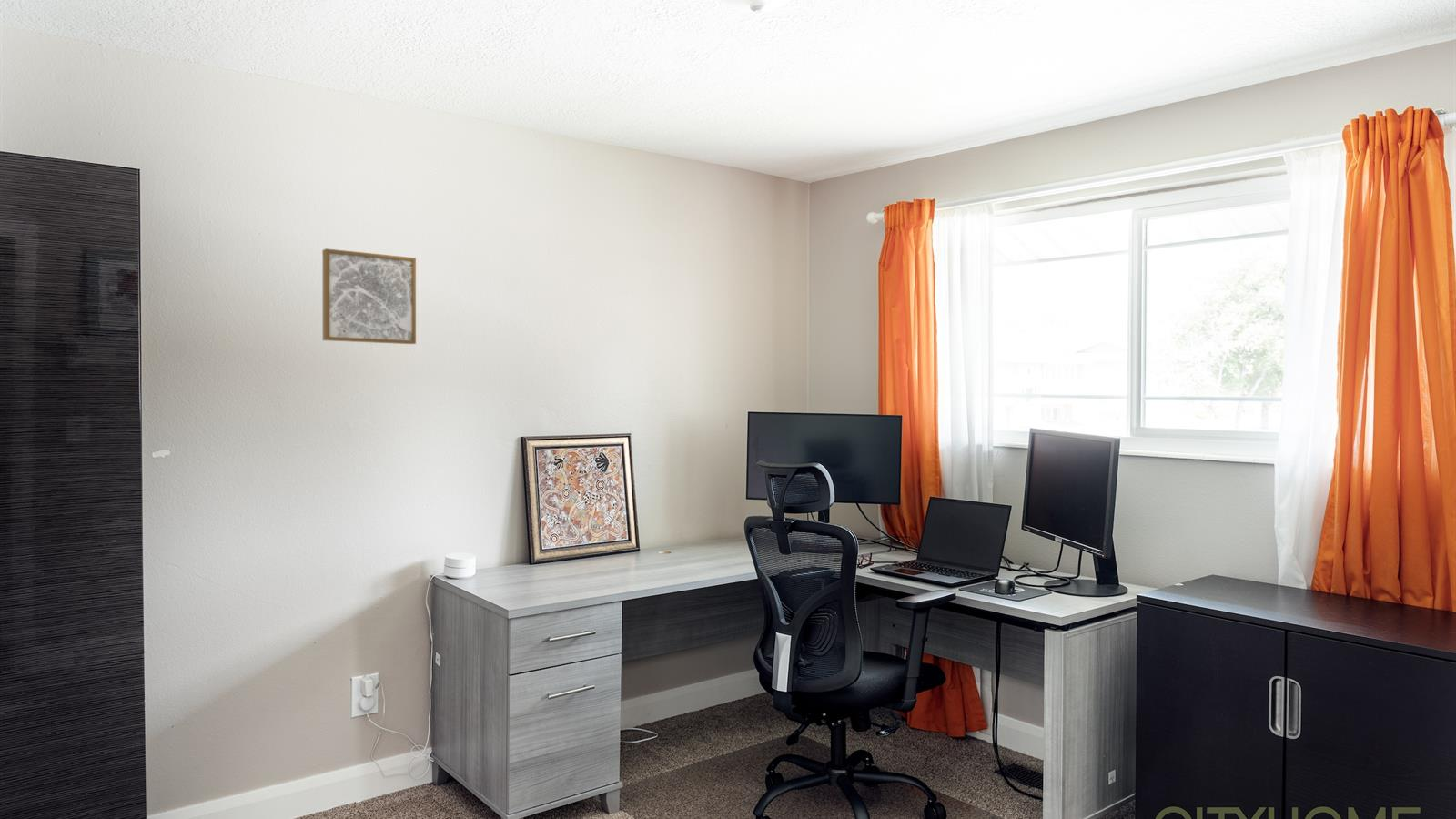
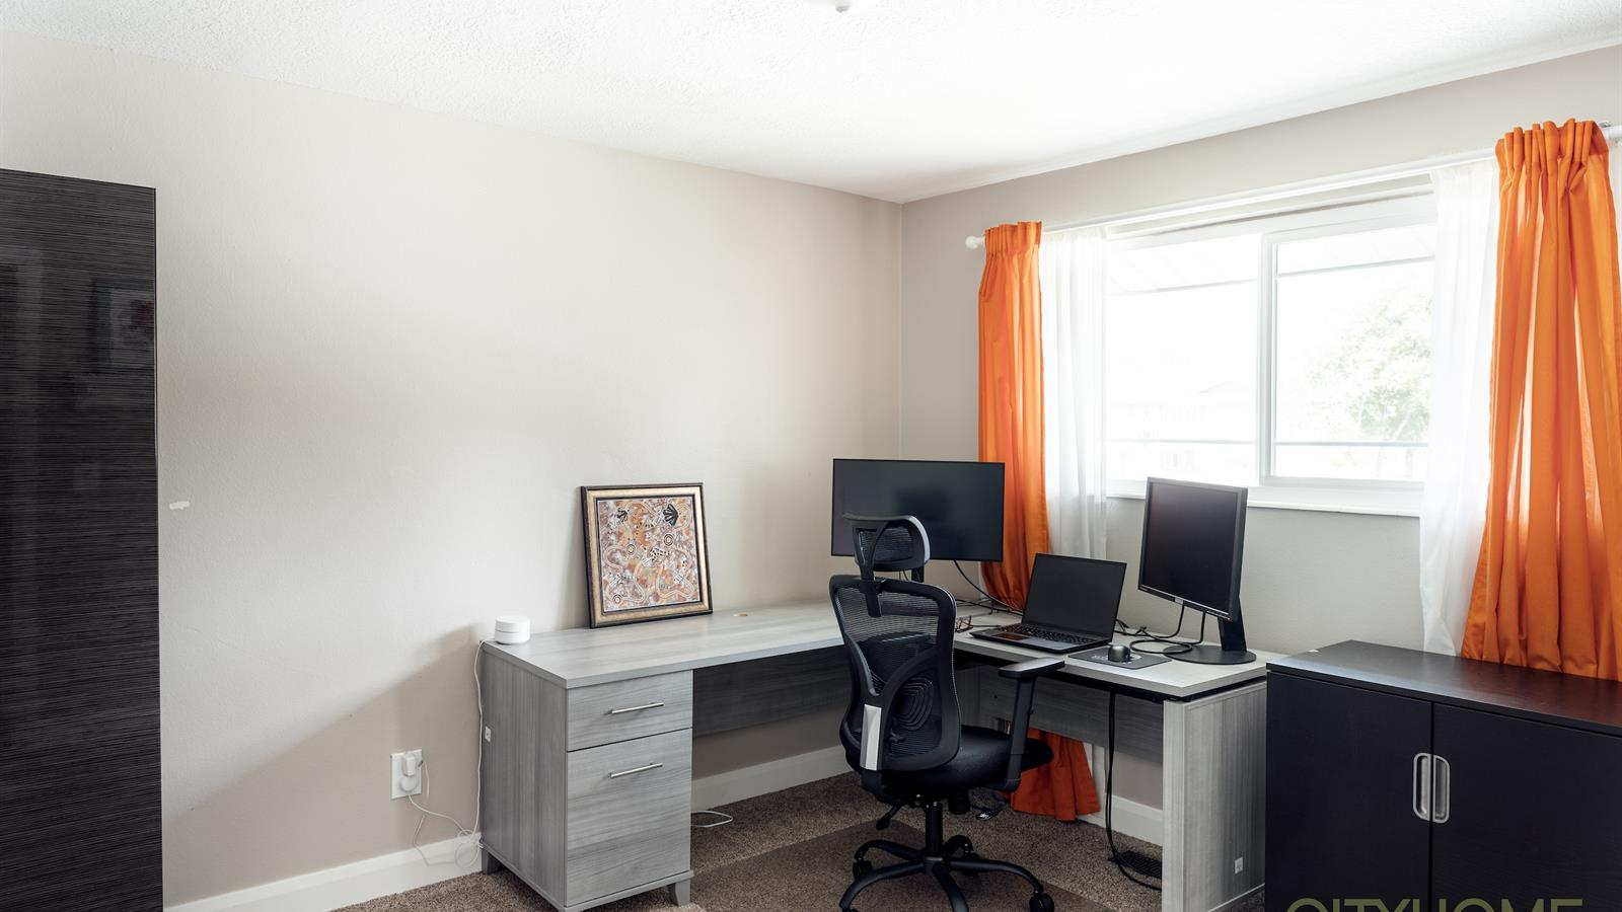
- wall art [321,248,417,345]
